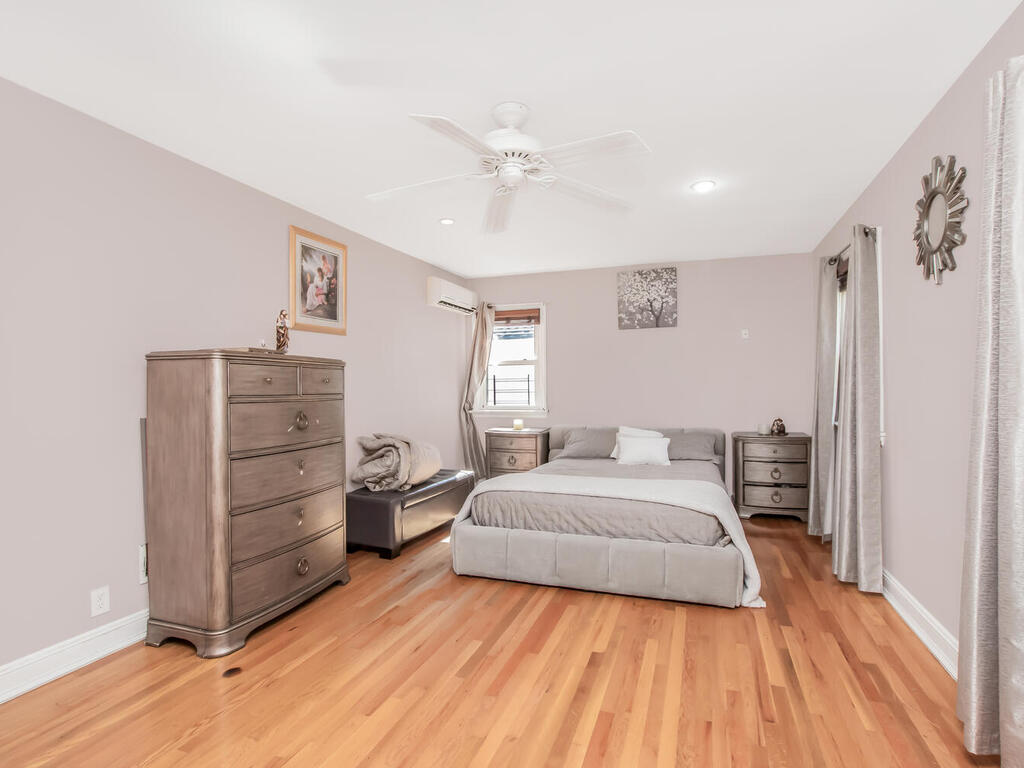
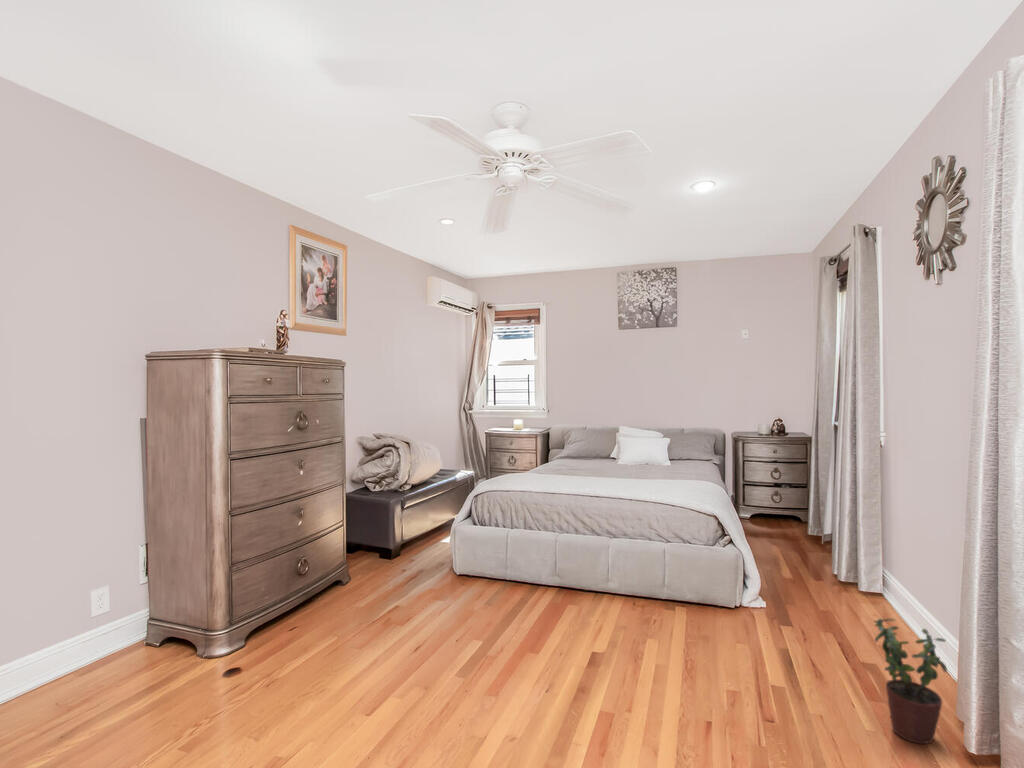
+ potted plant [873,617,948,745]
